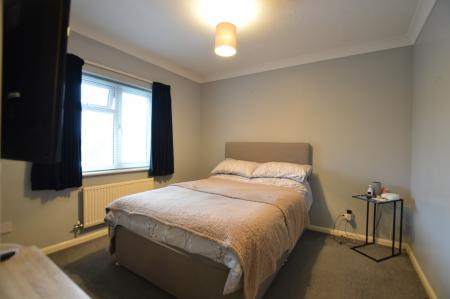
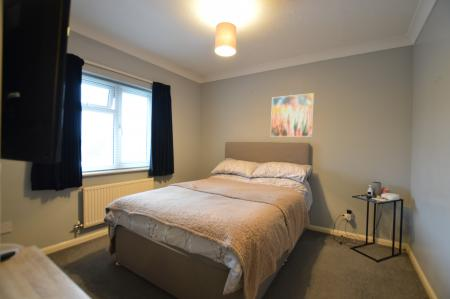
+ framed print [270,92,315,138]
